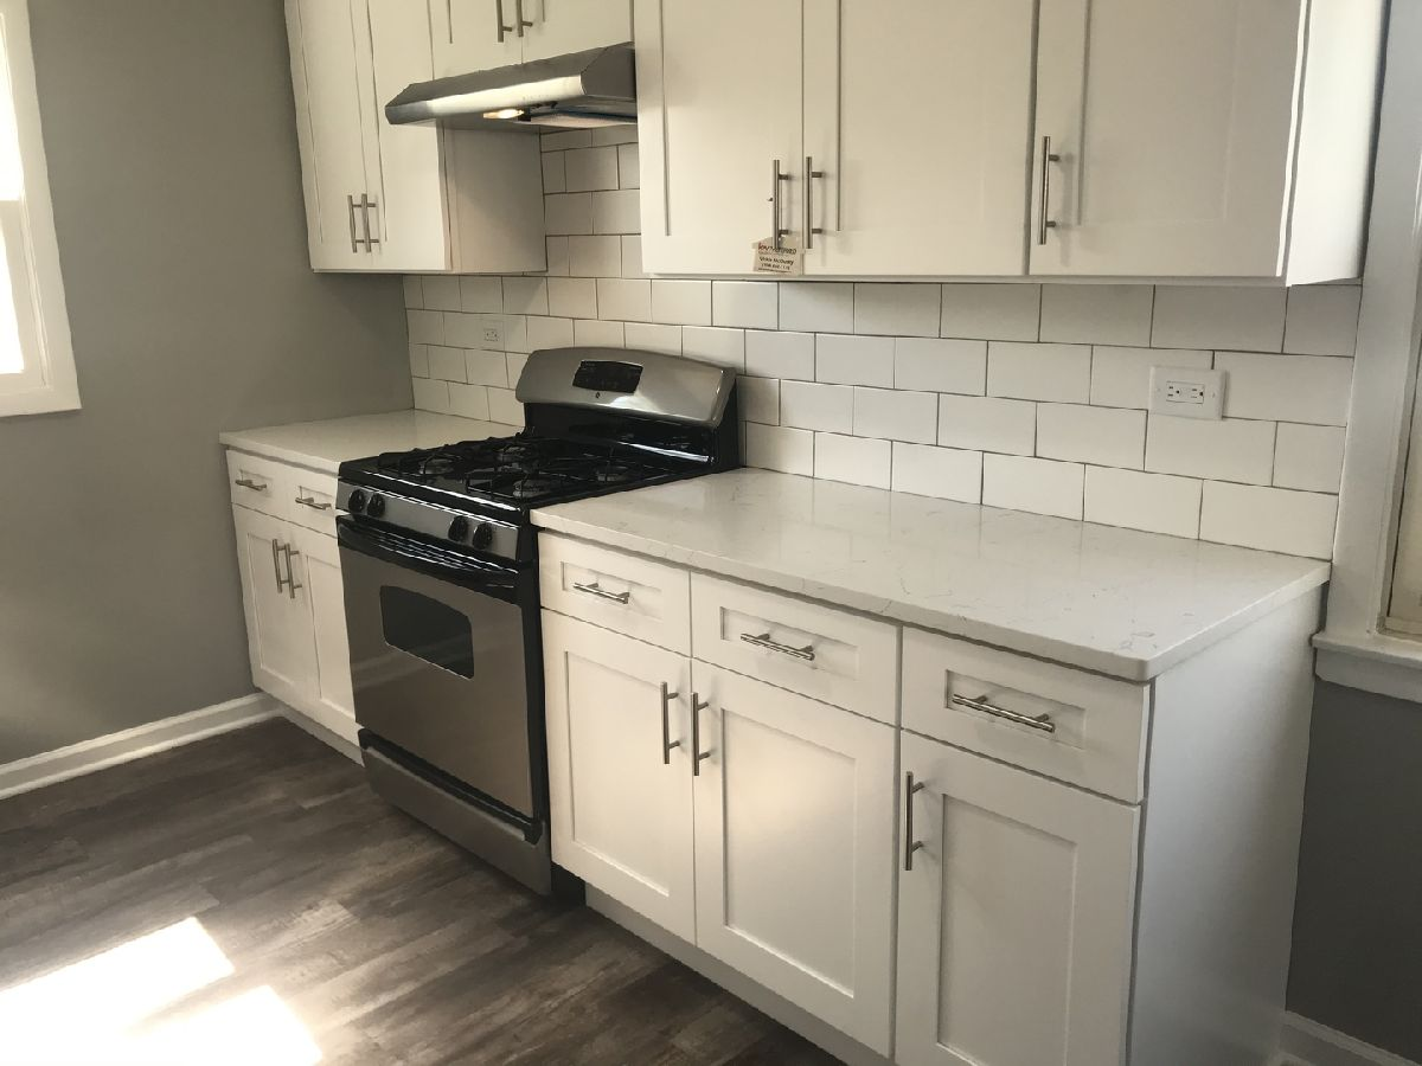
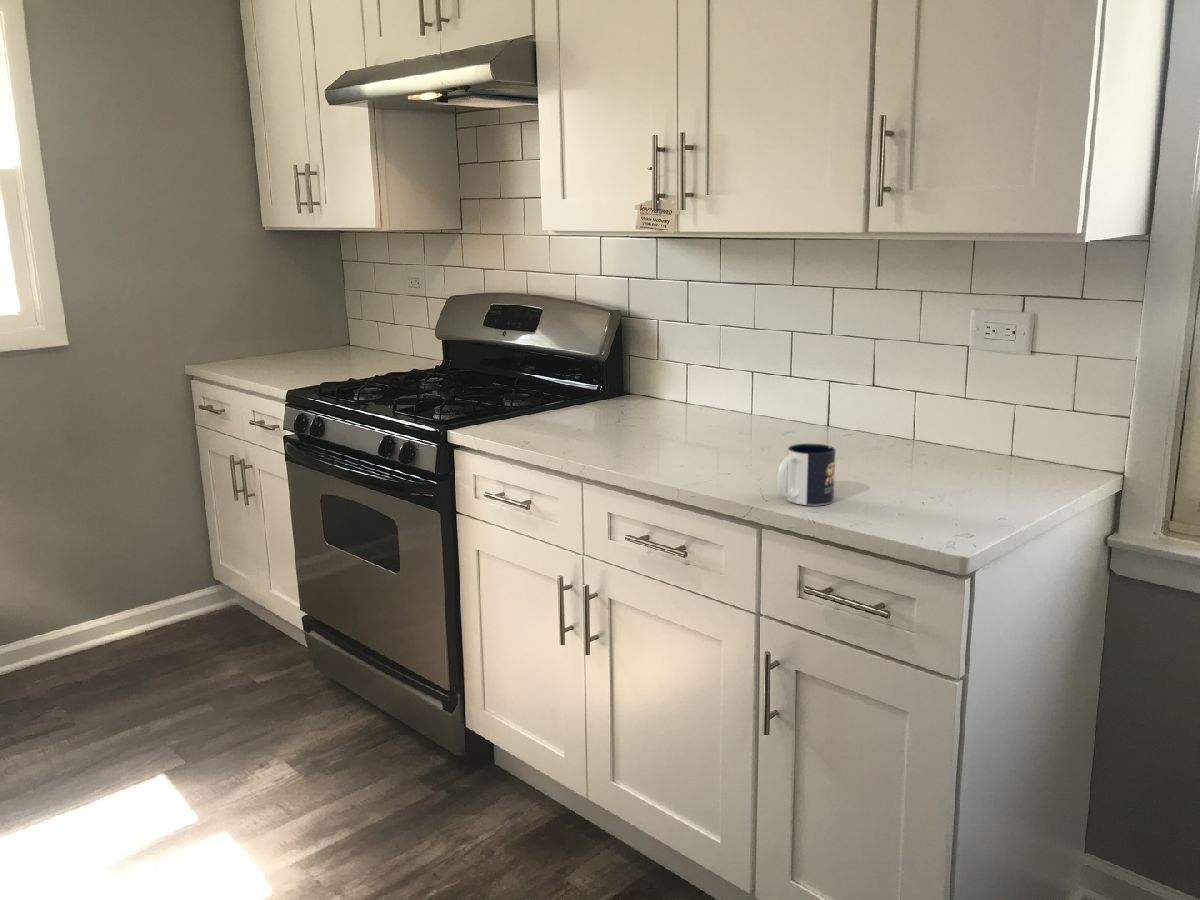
+ mug [776,443,837,506]
